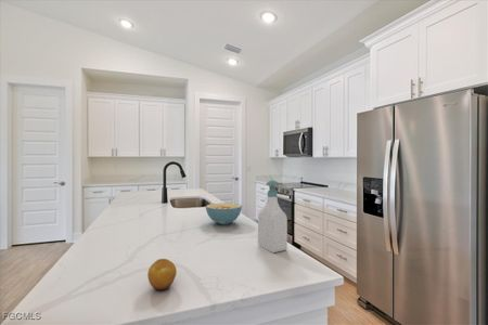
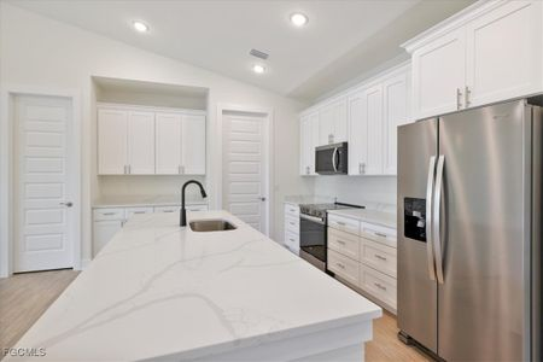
- fruit [146,258,178,291]
- cereal bowl [205,202,243,225]
- soap bottle [257,179,288,253]
